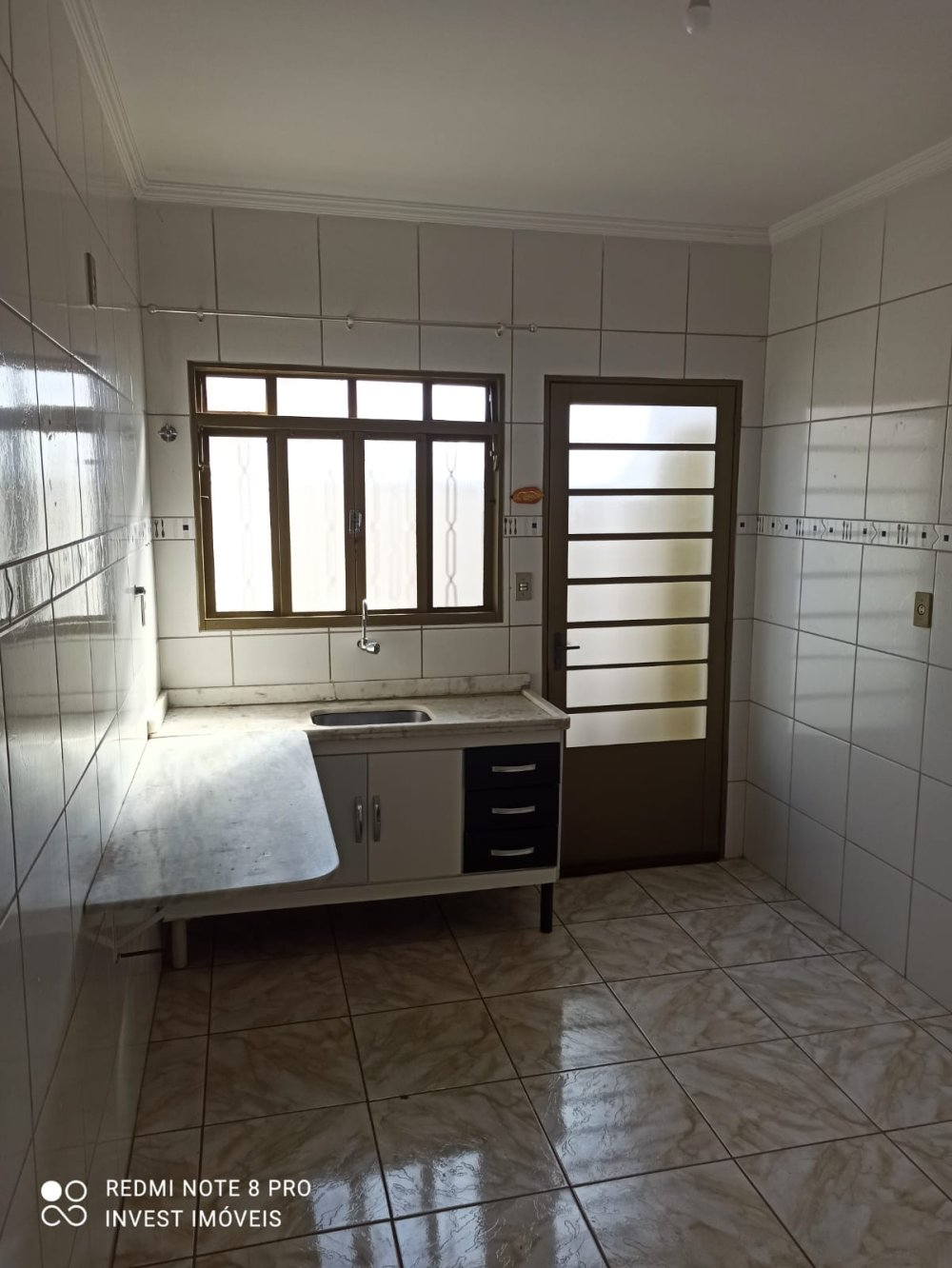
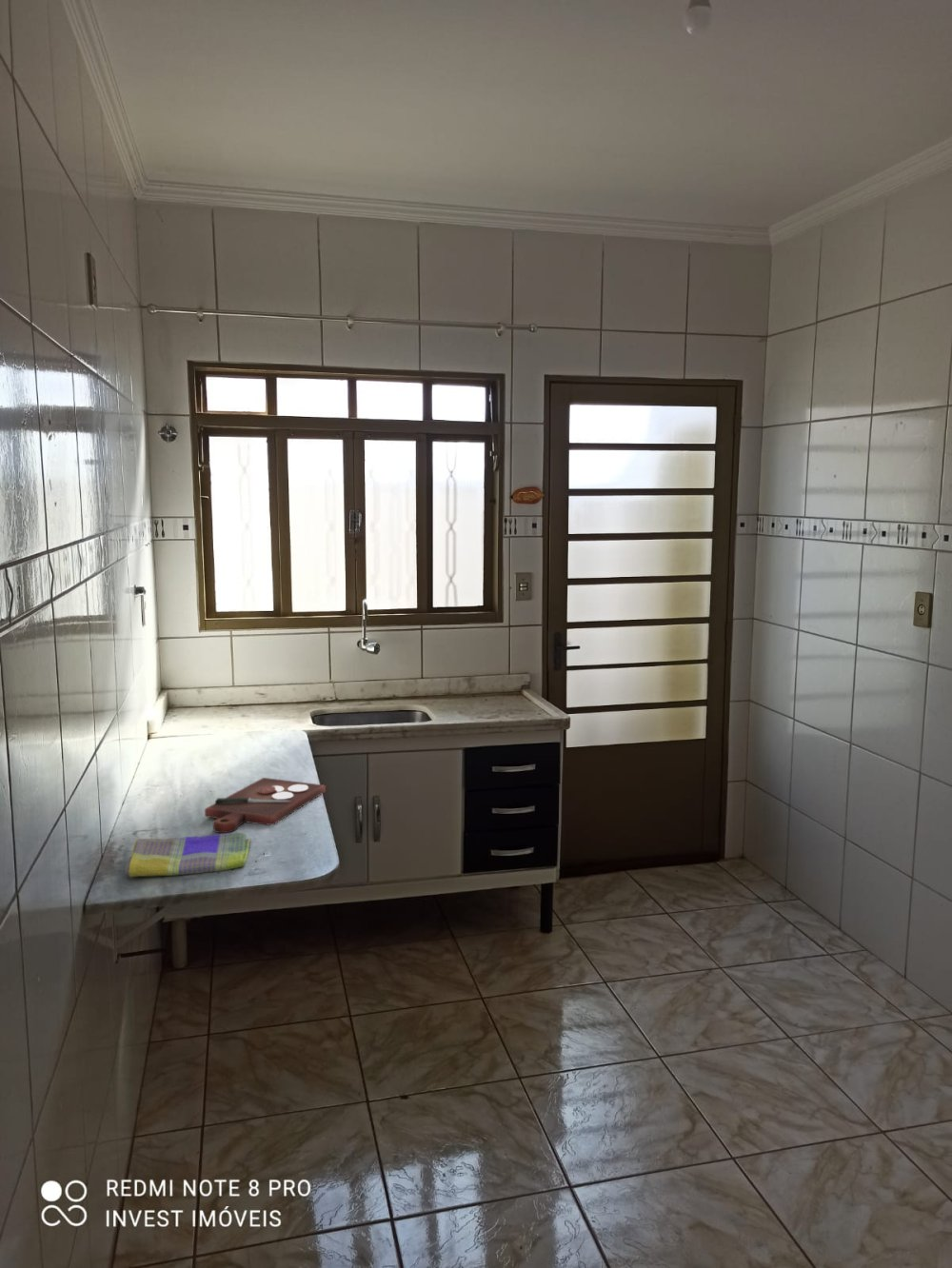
+ dish towel [124,831,251,879]
+ cutting board [204,777,327,834]
